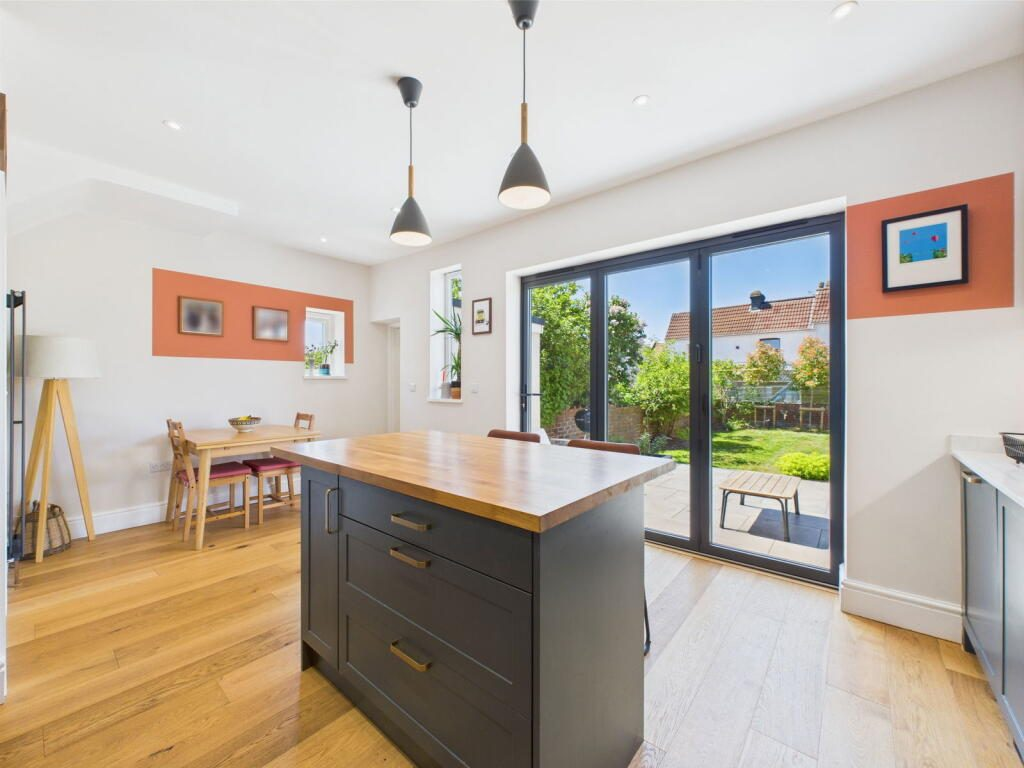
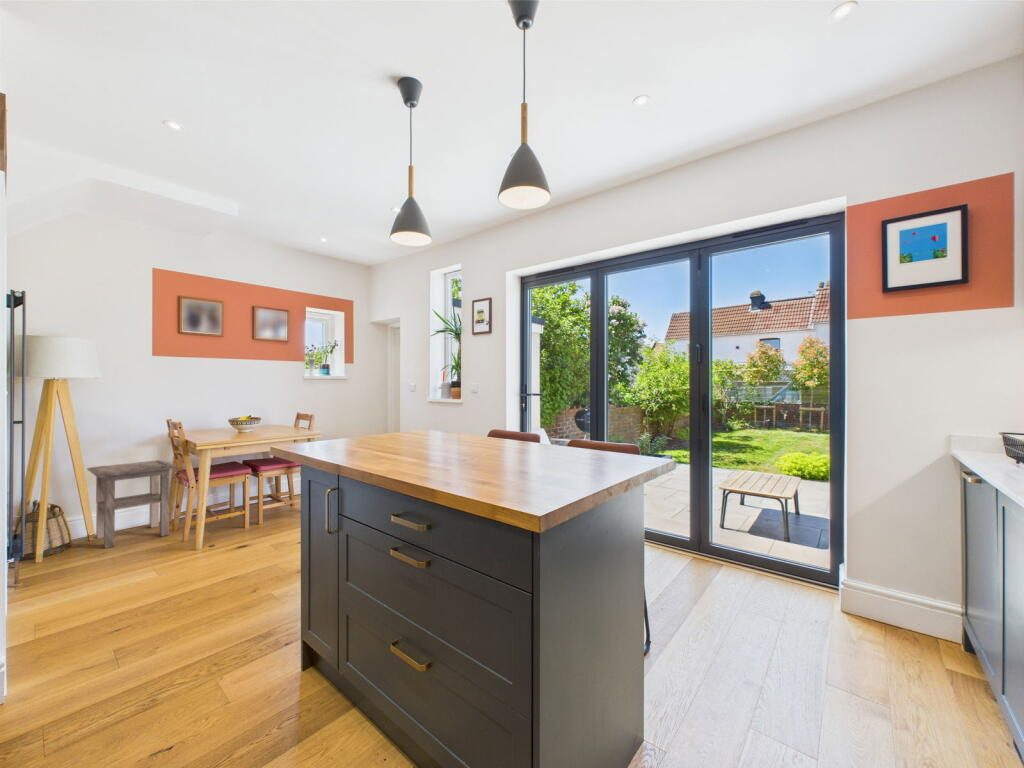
+ side table [86,459,180,549]
